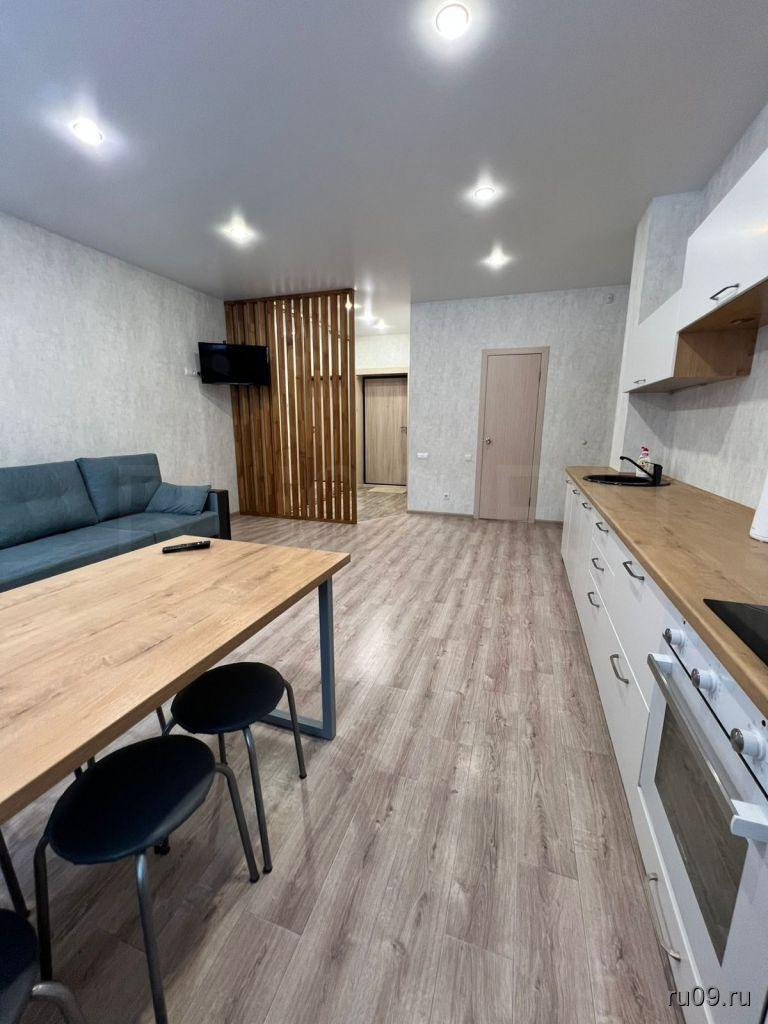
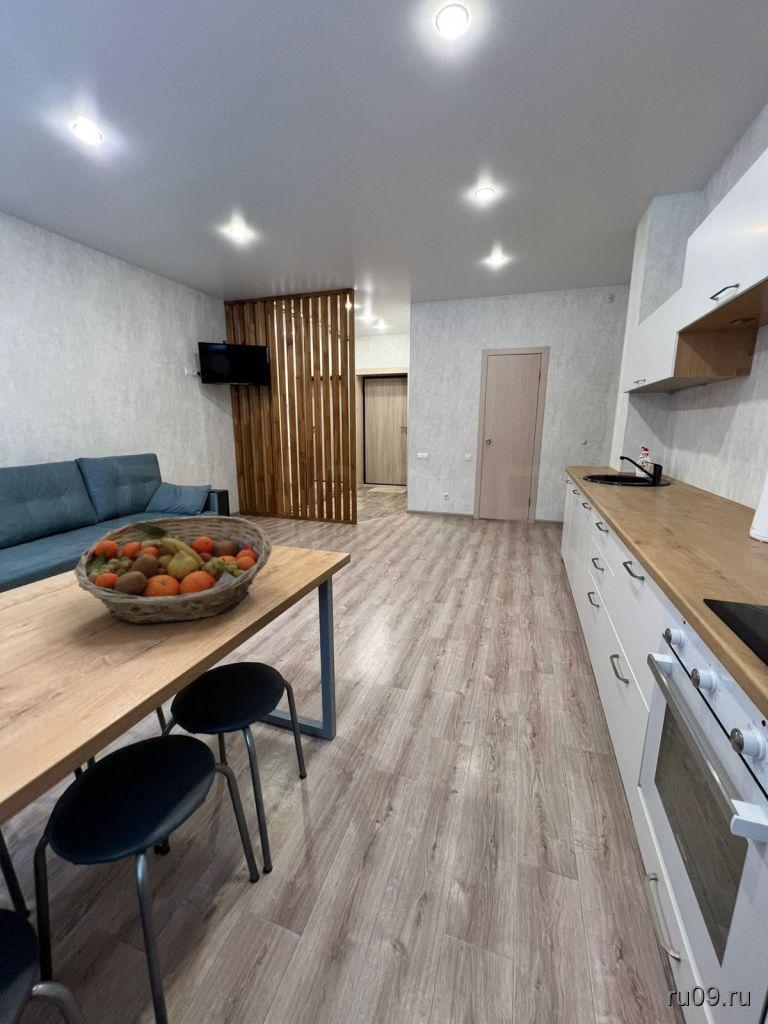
+ fruit basket [73,515,272,625]
